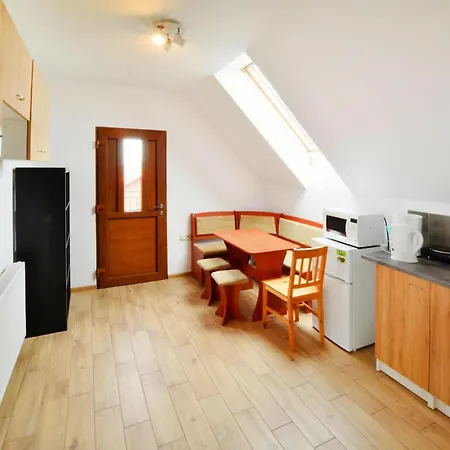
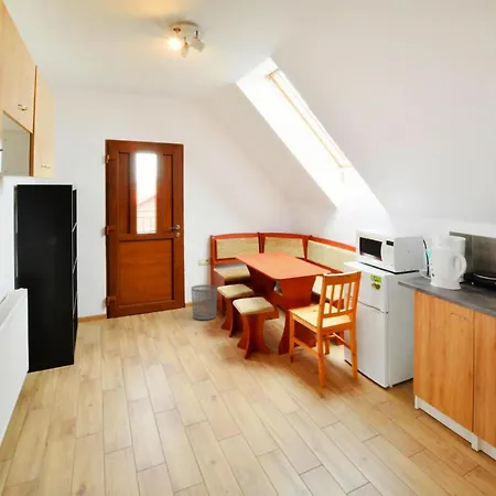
+ waste bin [191,284,218,321]
